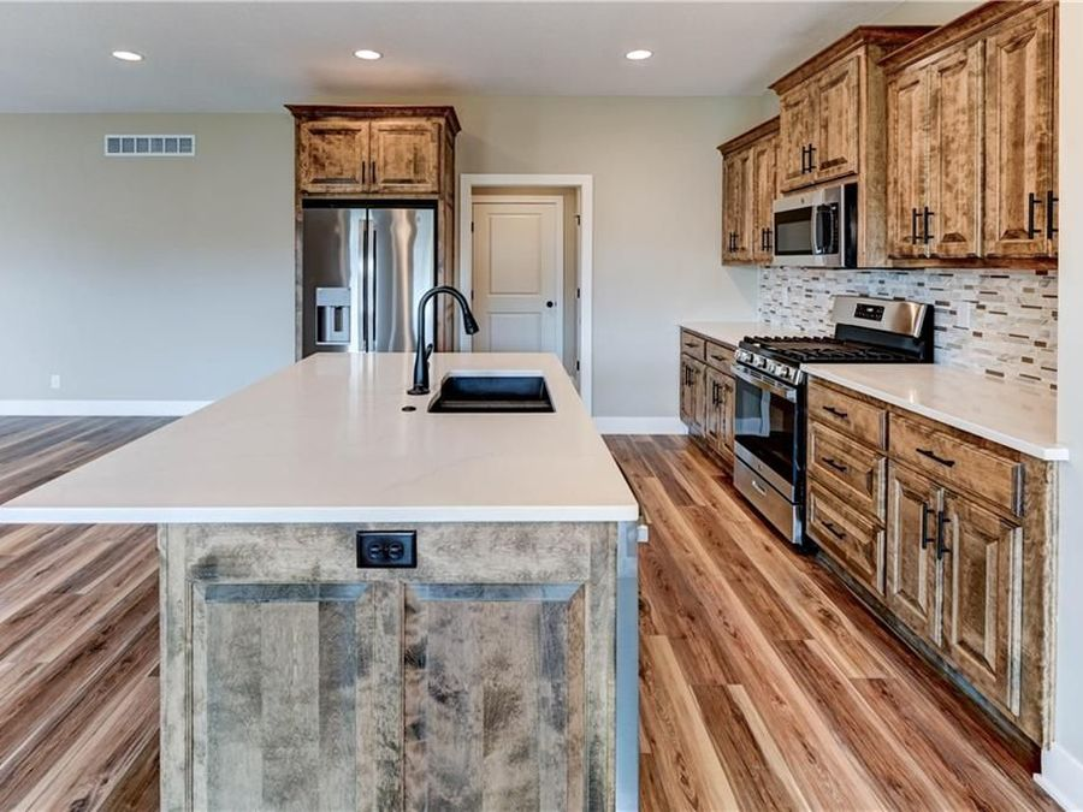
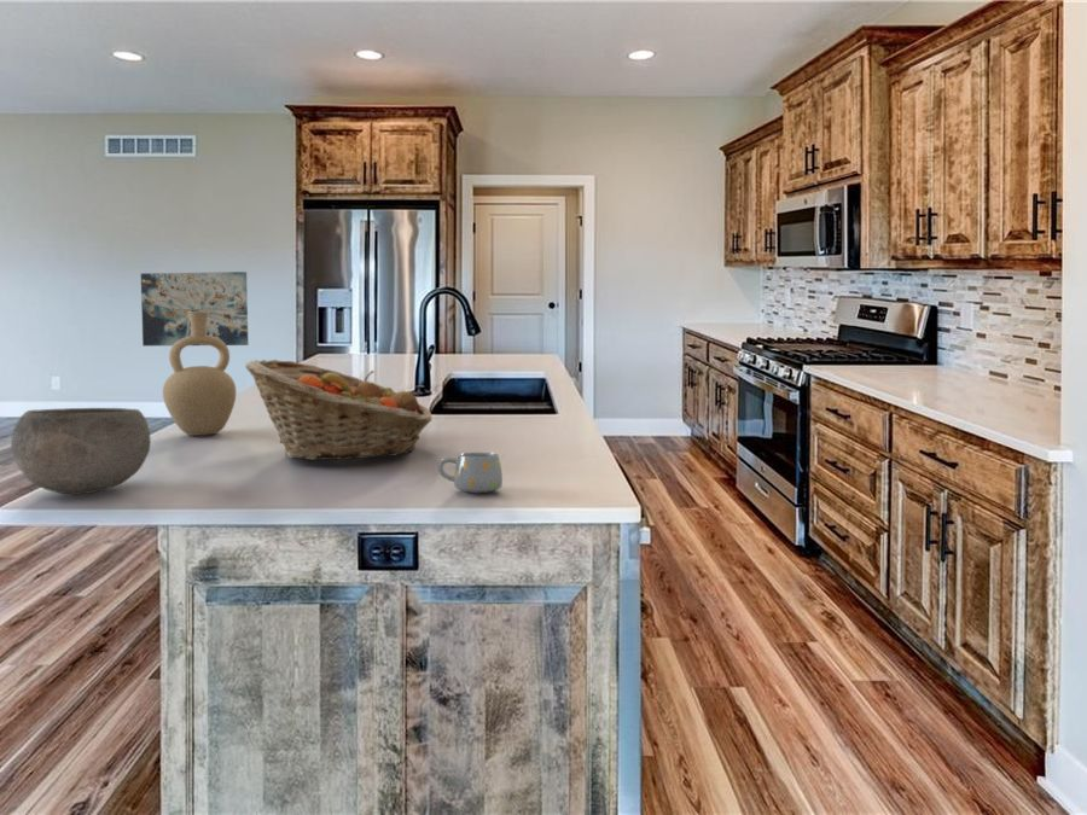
+ wall art [140,270,250,348]
+ mug [437,452,504,494]
+ vase [162,312,237,437]
+ bowl [10,407,151,495]
+ fruit basket [244,359,434,461]
